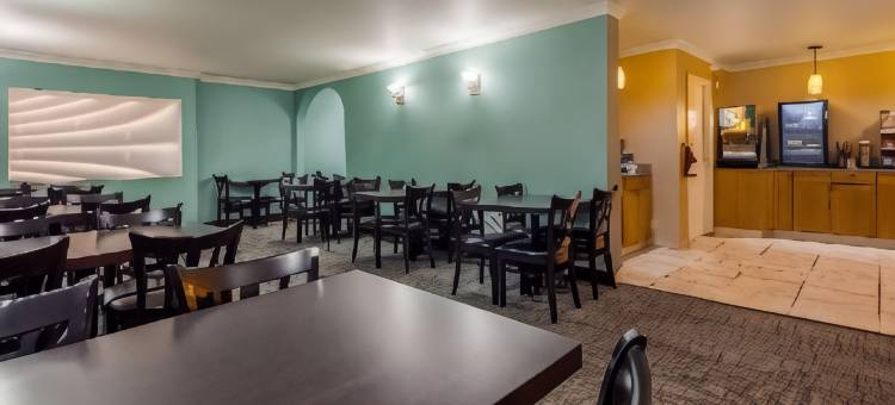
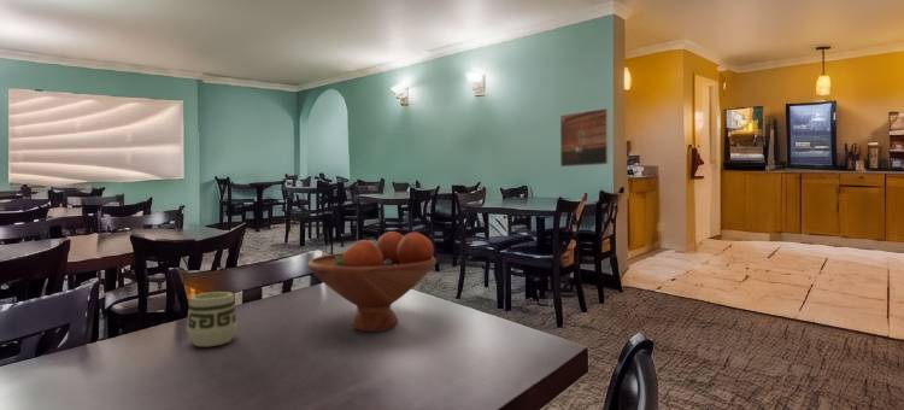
+ cup [186,291,239,347]
+ fruit bowl [306,230,438,333]
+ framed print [559,107,610,168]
